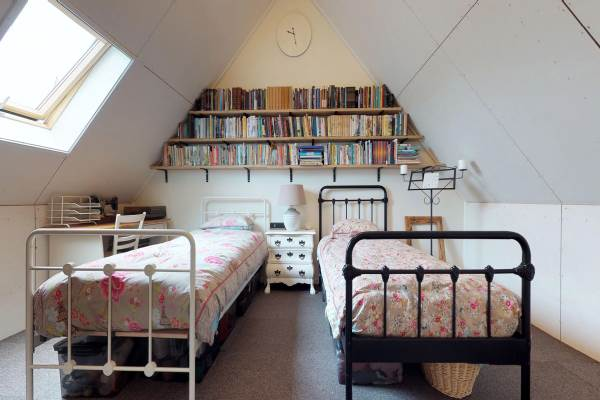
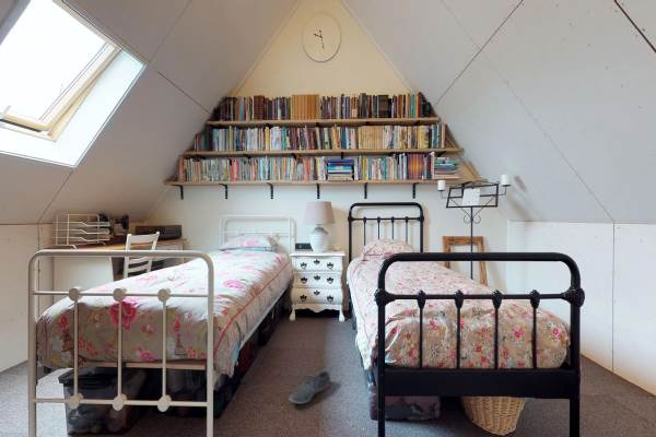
+ shoe [288,368,331,404]
